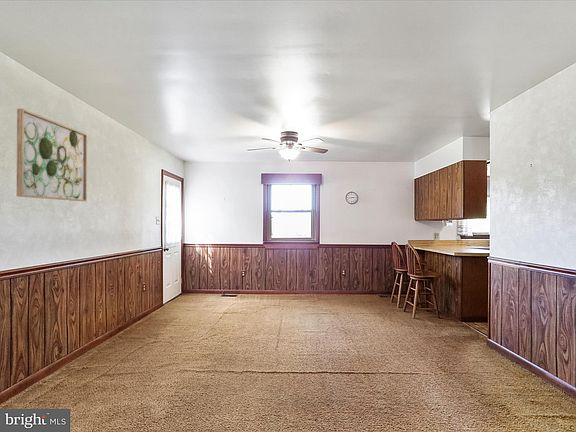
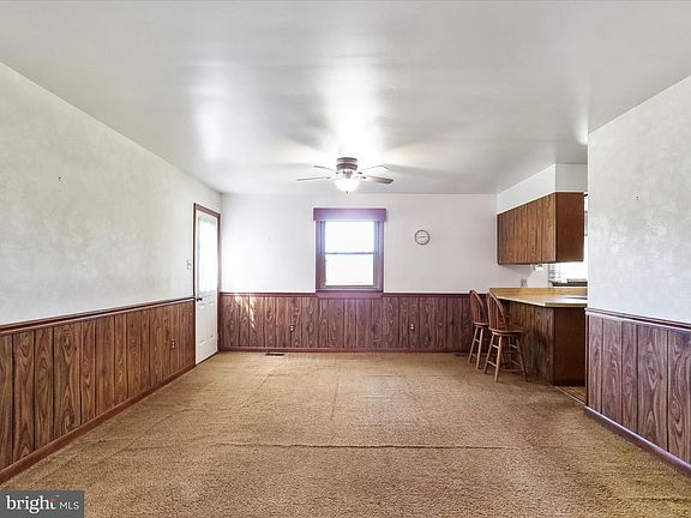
- wall art [16,108,88,202]
